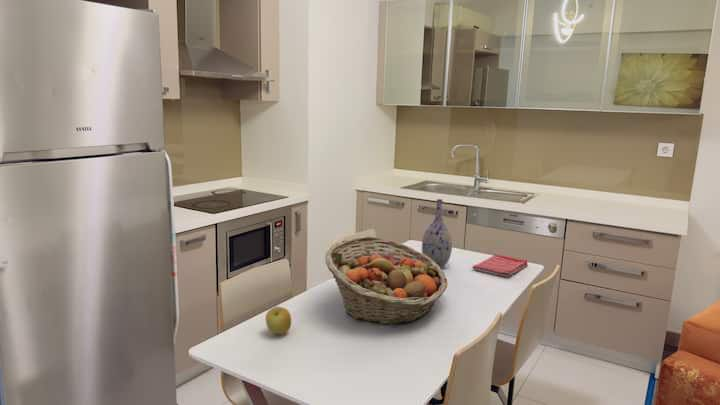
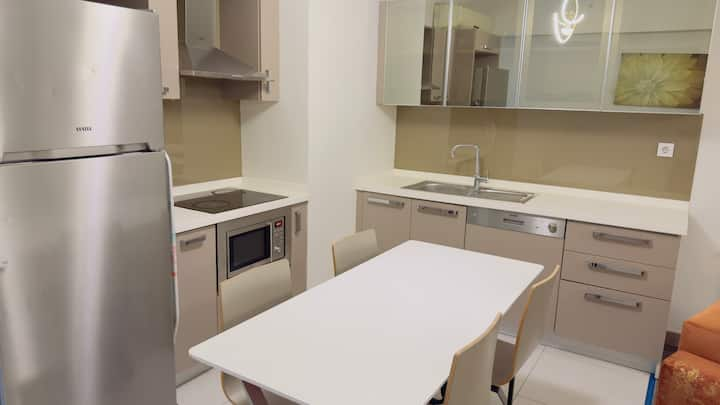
- apple [265,305,292,335]
- fruit basket [324,235,448,326]
- dish towel [471,254,529,278]
- vase [421,198,453,269]
